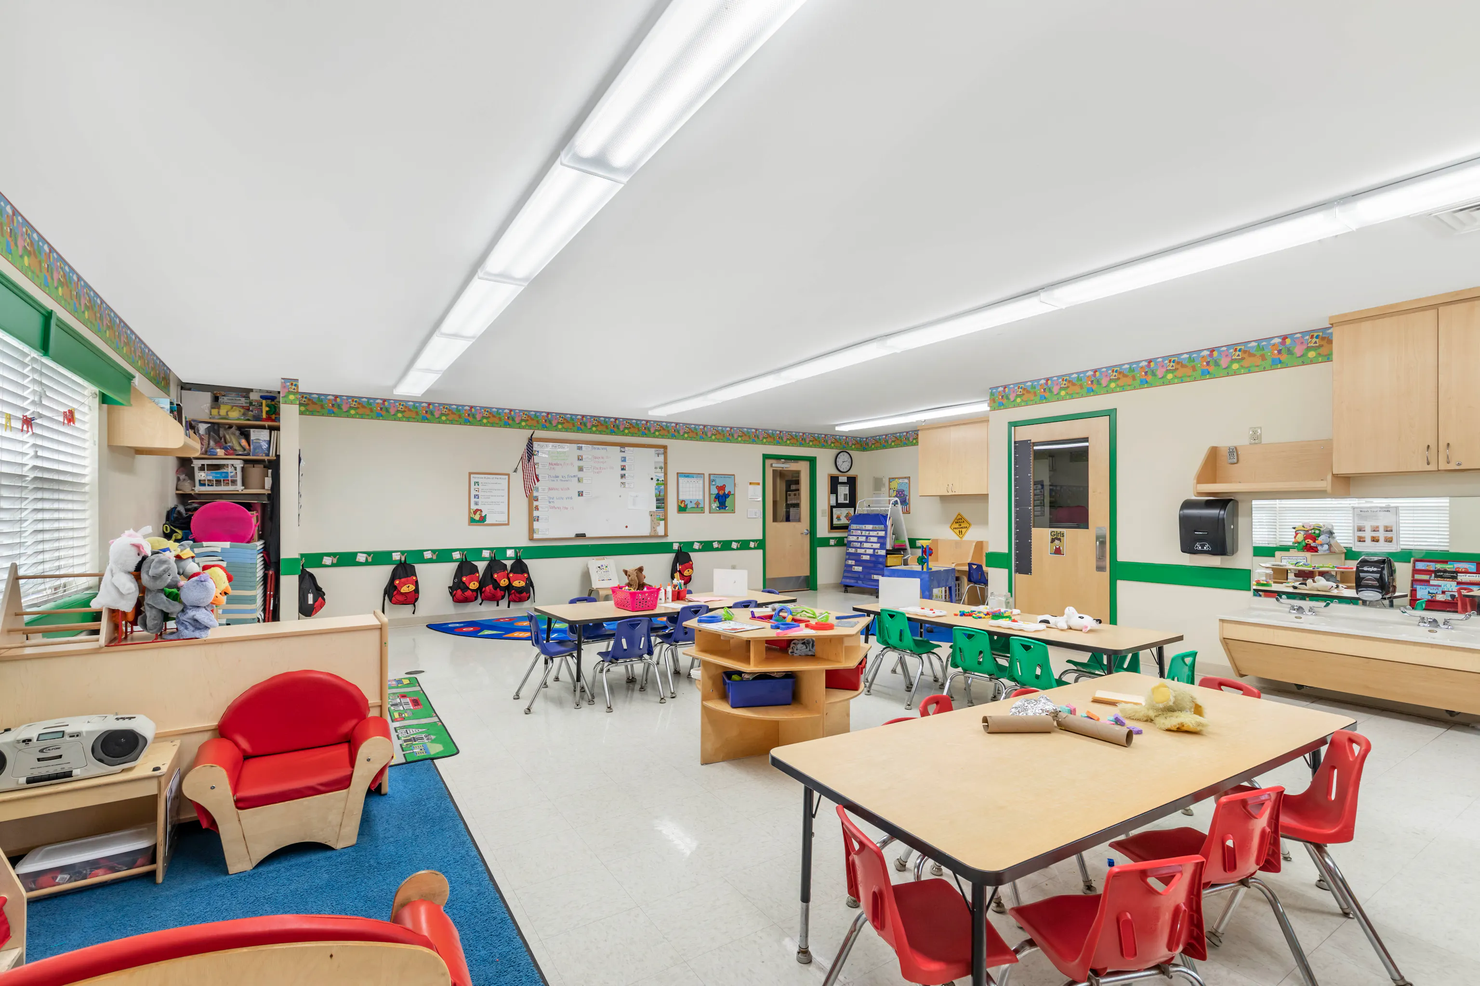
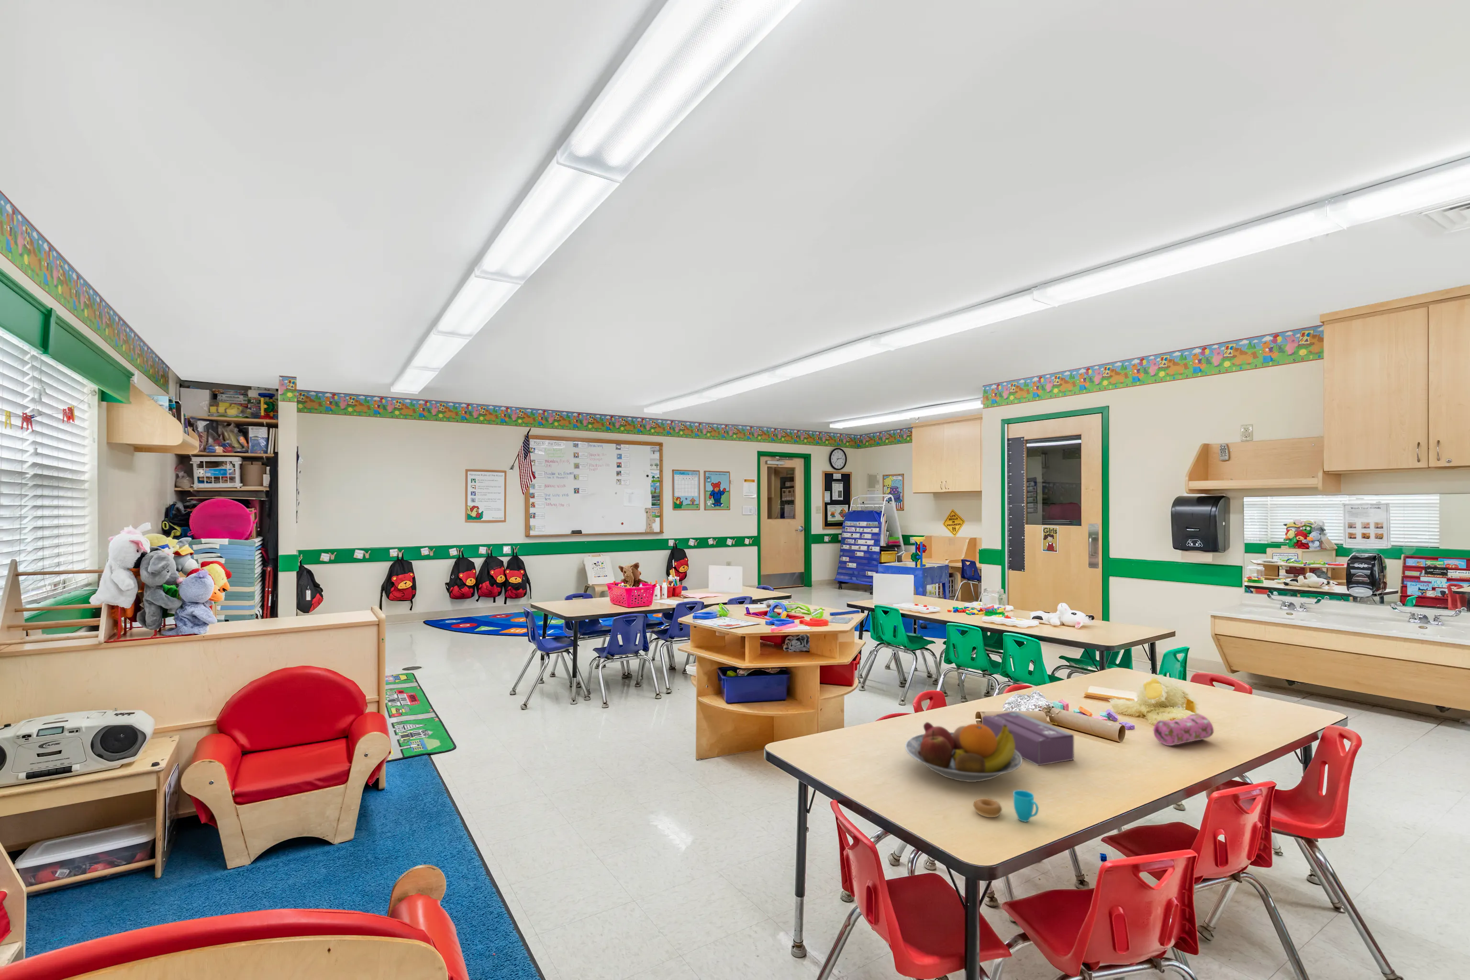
+ tissue box [982,711,1074,766]
+ pencil case [1153,713,1214,746]
+ fruit bowl [905,722,1023,782]
+ cup [972,790,1039,822]
